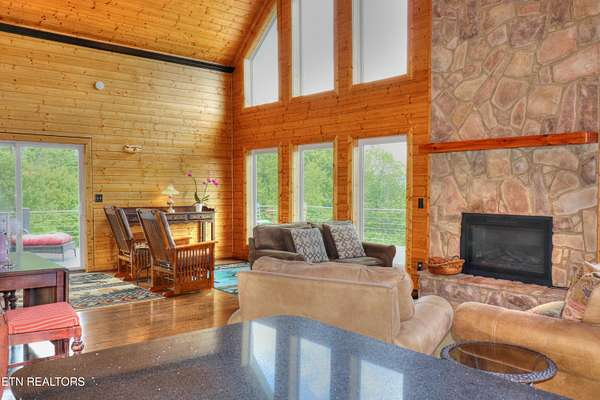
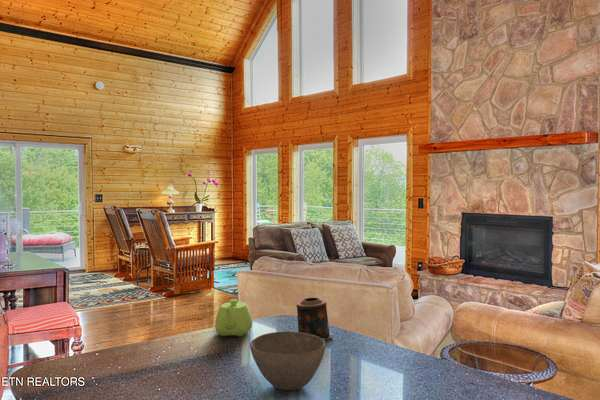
+ teapot [214,298,253,337]
+ candle [296,297,334,341]
+ bowl [249,331,327,391]
